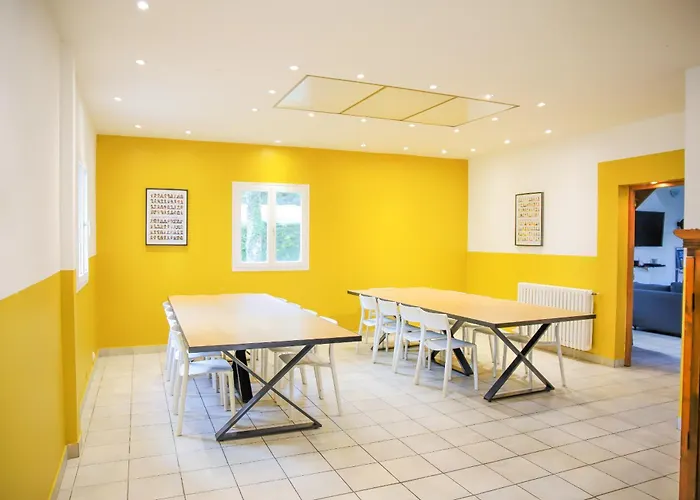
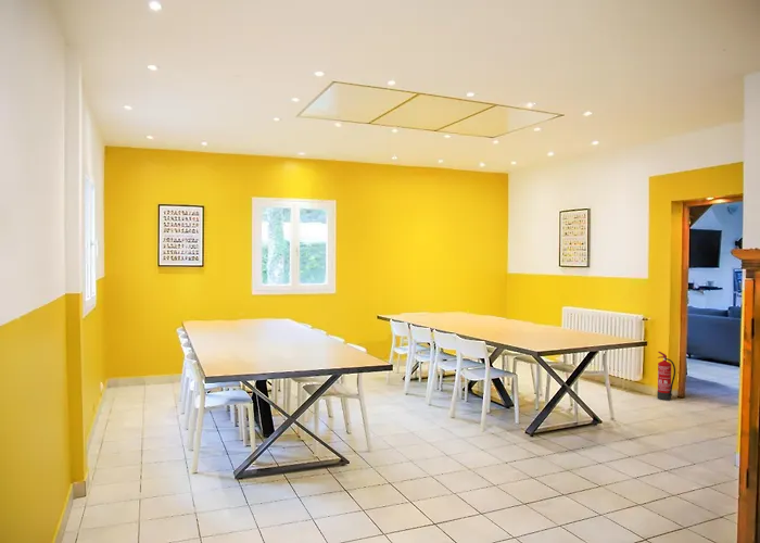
+ fire extinguisher [656,351,676,401]
